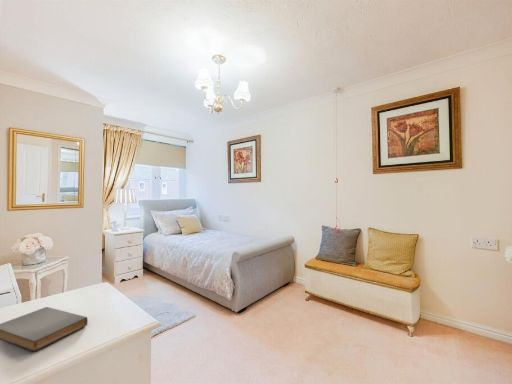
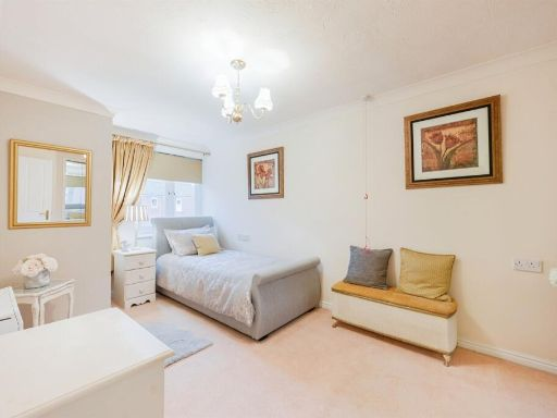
- book [0,306,89,352]
